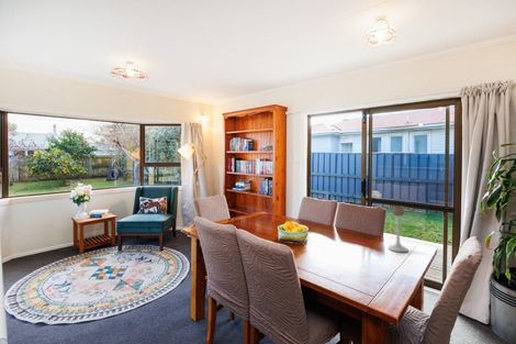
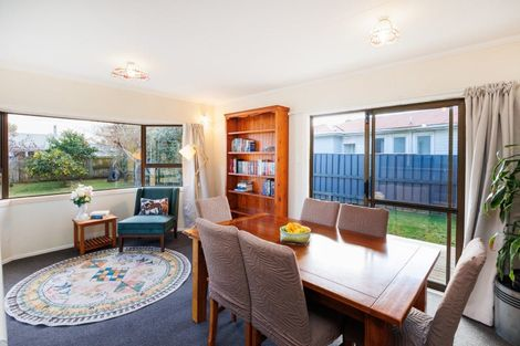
- candle holder [386,204,410,253]
